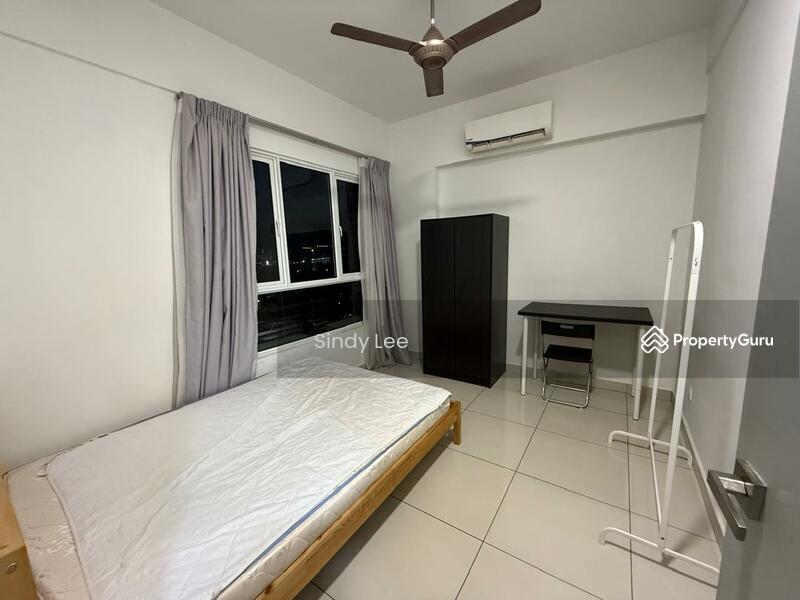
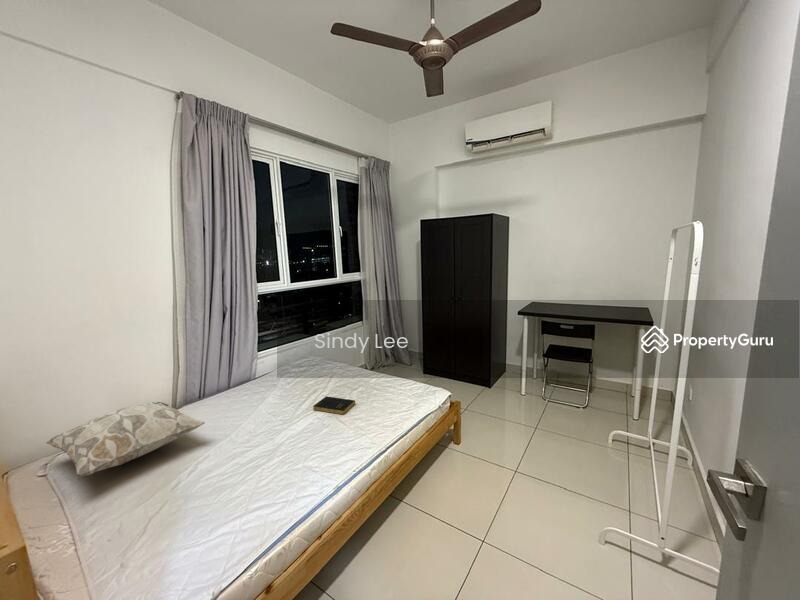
+ book [312,396,356,416]
+ decorative pillow [46,401,206,477]
